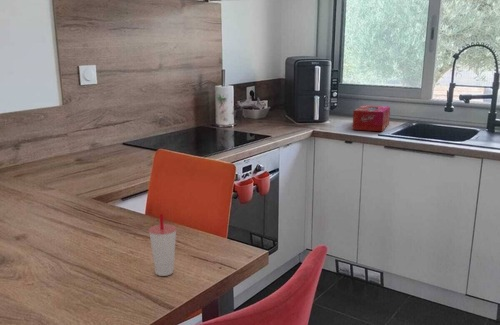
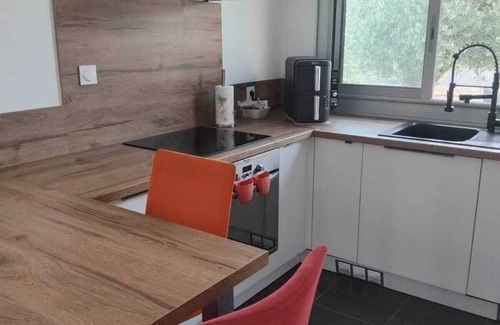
- cup [148,213,178,277]
- tissue box [351,104,391,132]
